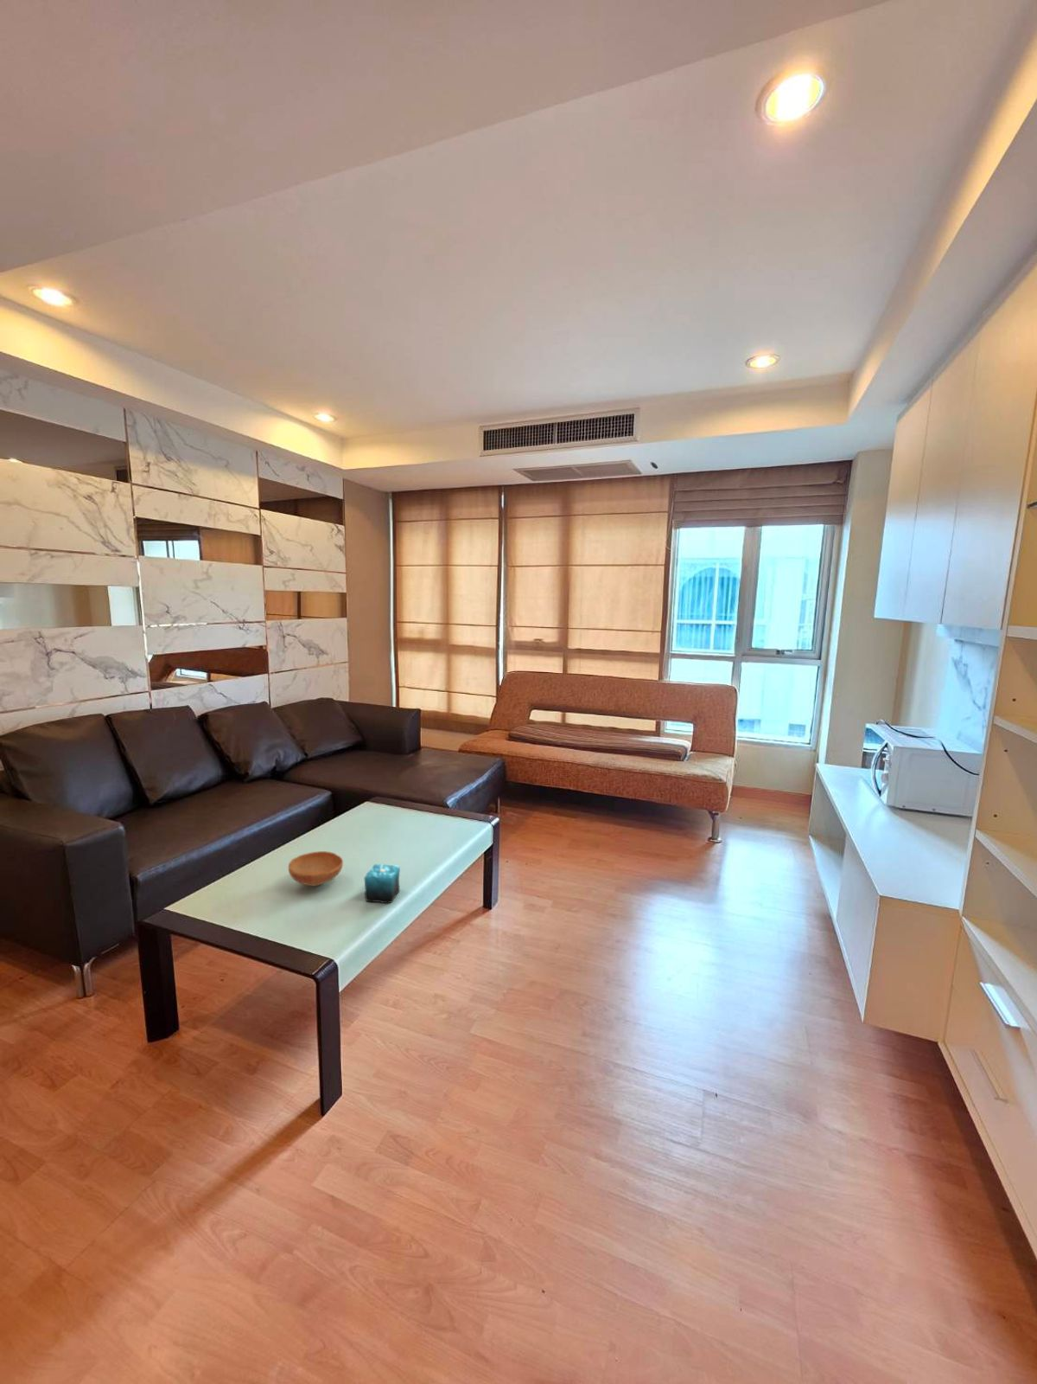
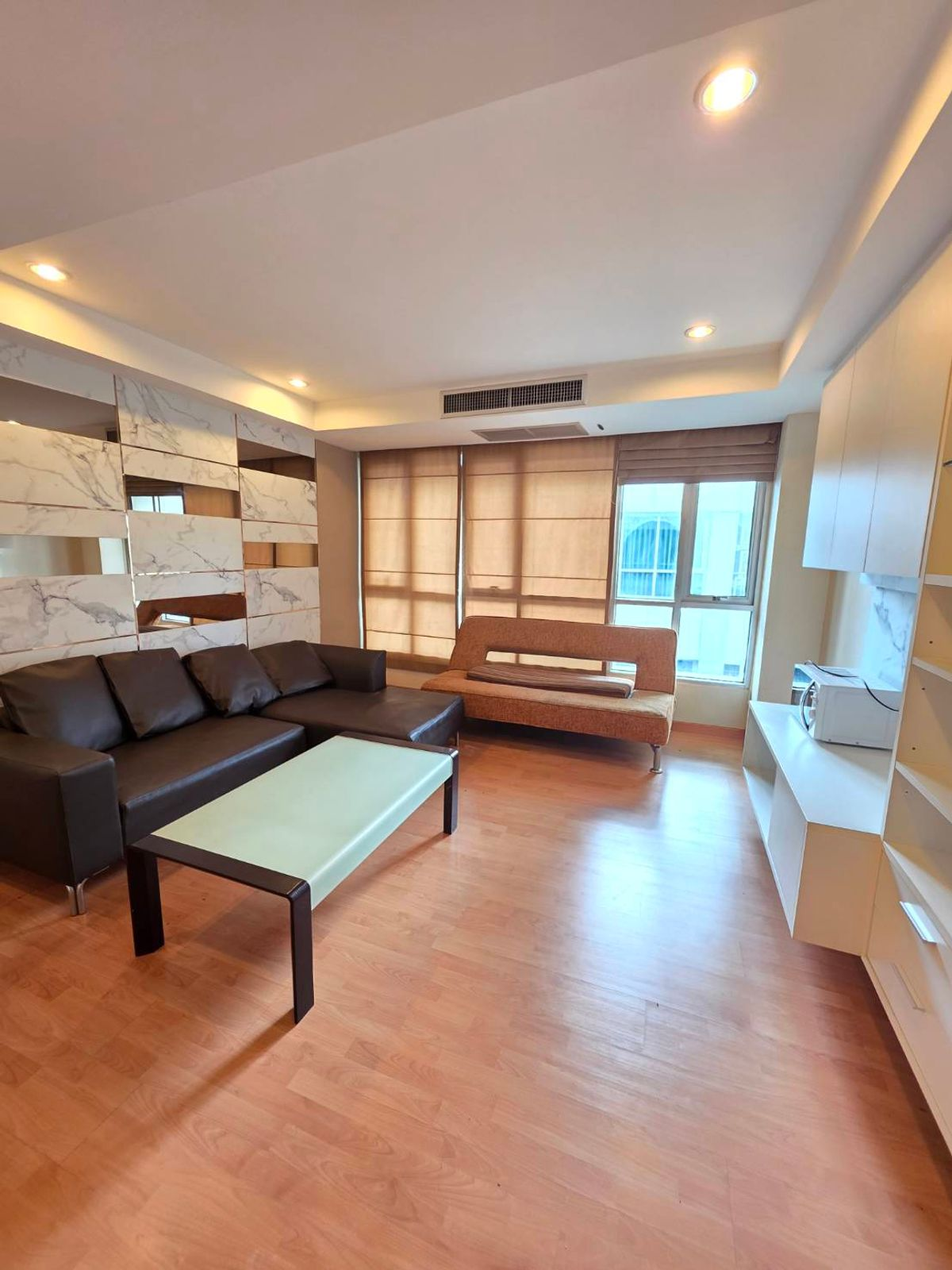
- bowl [288,850,344,887]
- candle [364,863,401,903]
